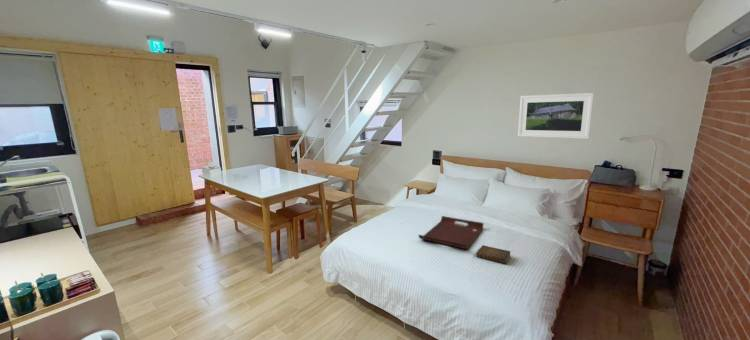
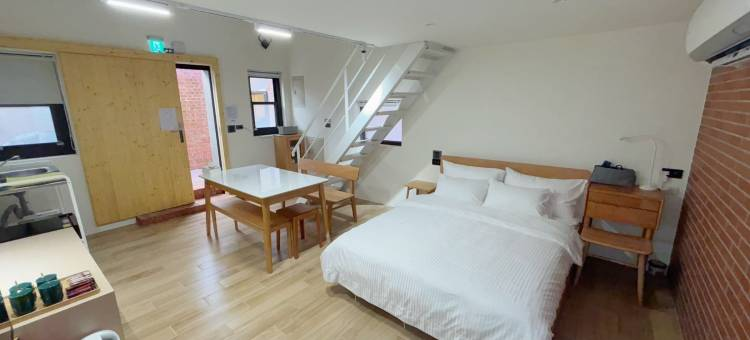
- book [476,244,511,265]
- serving tray [418,215,485,250]
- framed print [517,92,595,140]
